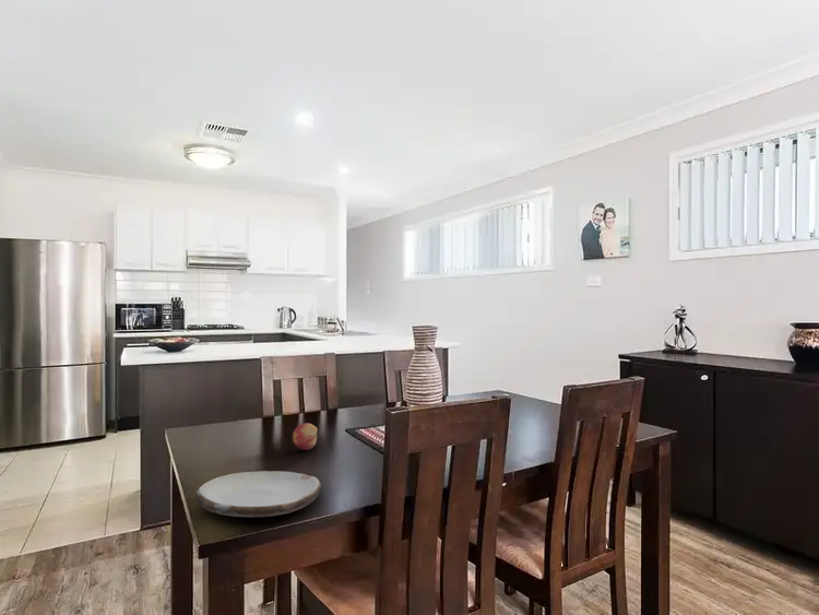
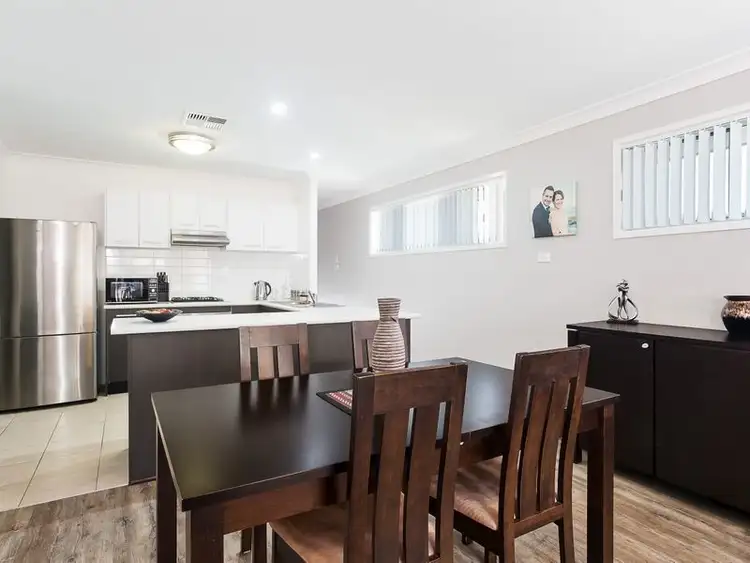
- plate [195,470,322,518]
- fruit [292,422,319,451]
